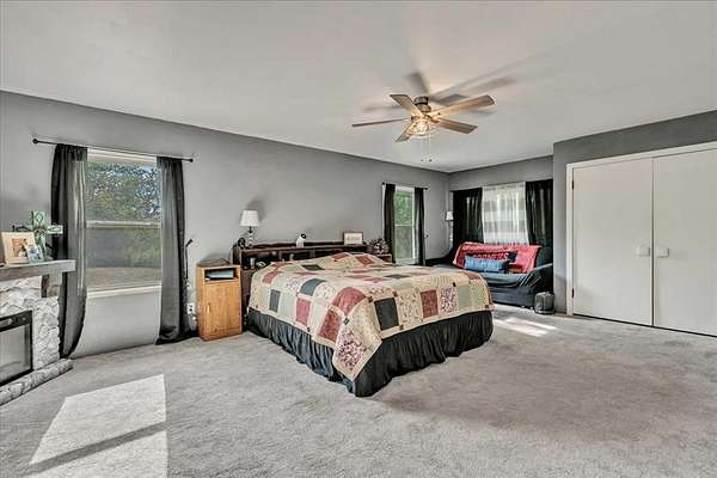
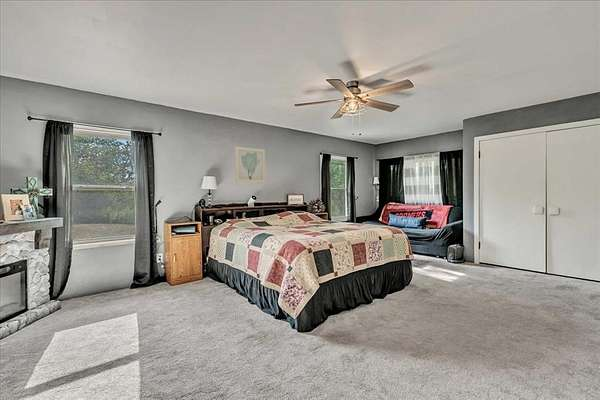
+ wall art [234,146,266,183]
